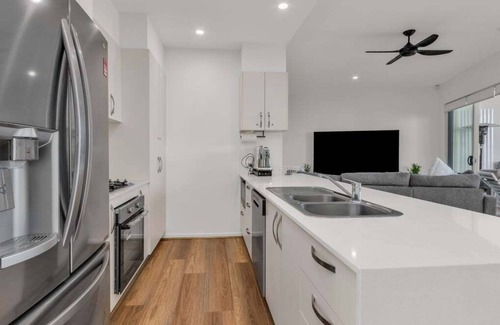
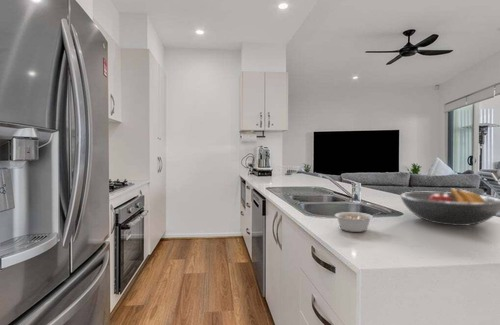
+ fruit bowl [399,187,500,227]
+ legume [334,211,380,233]
